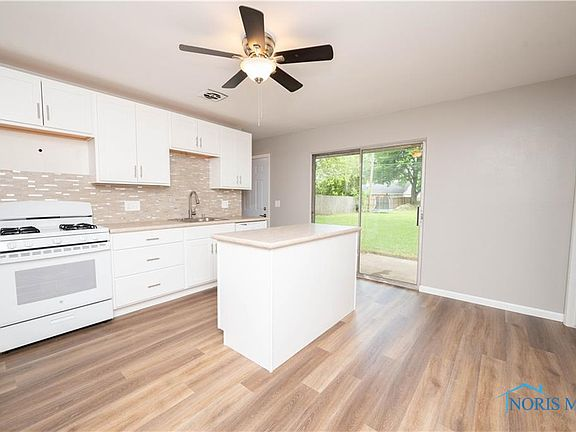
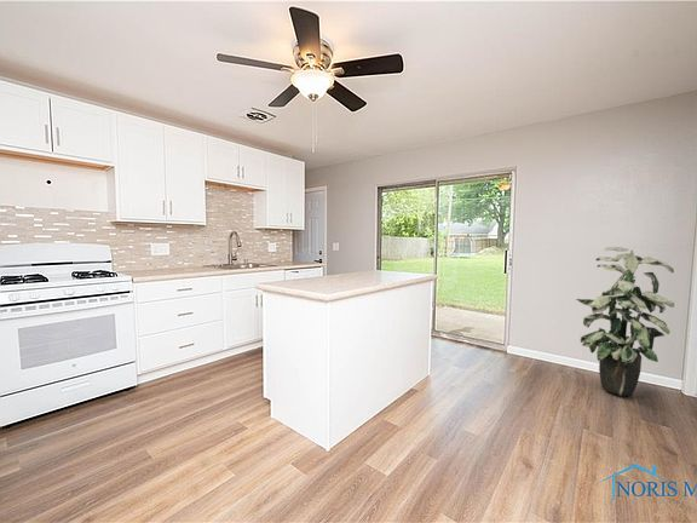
+ indoor plant [575,246,675,397]
